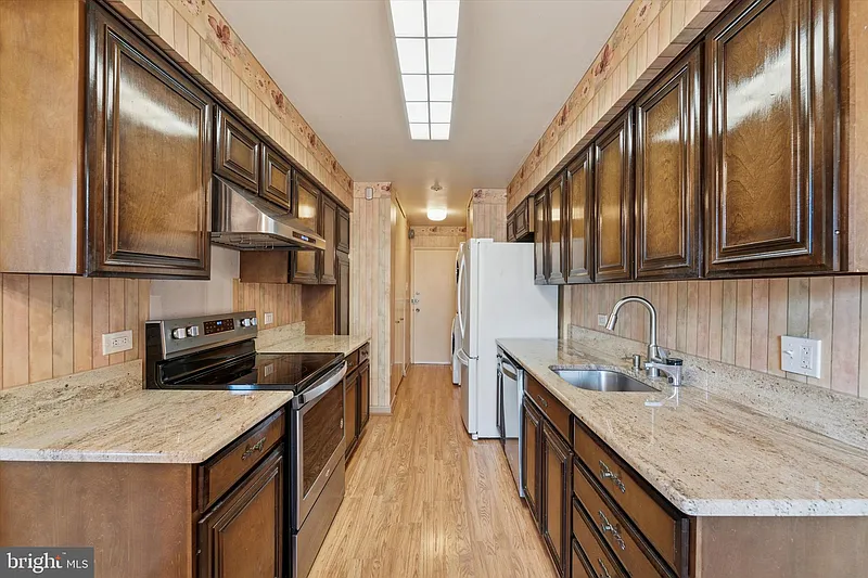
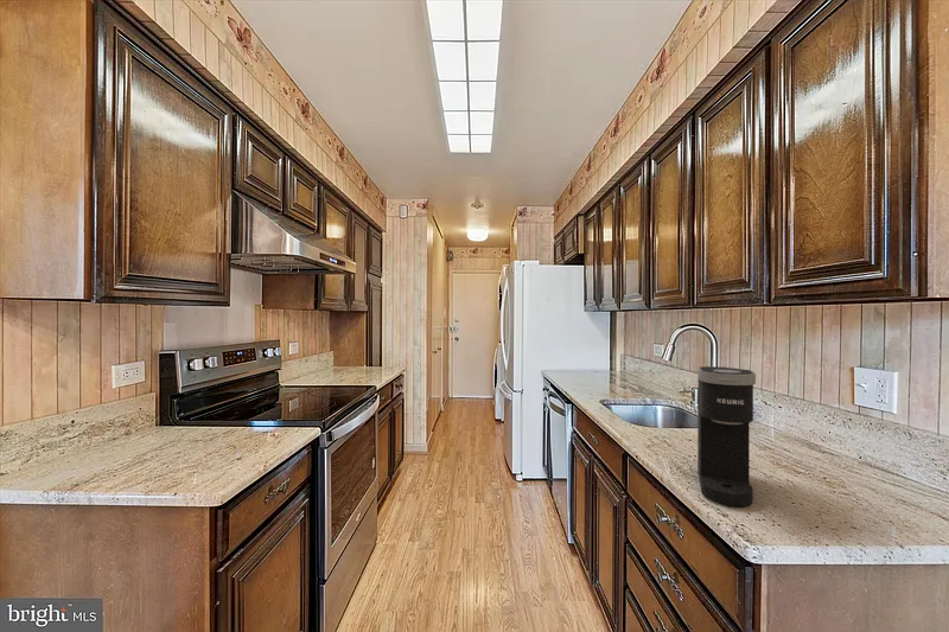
+ coffee maker [696,365,757,507]
